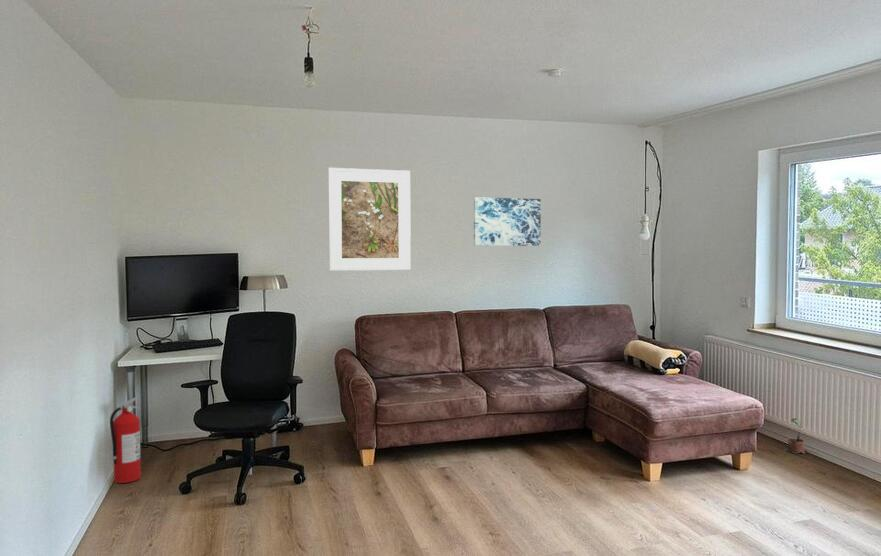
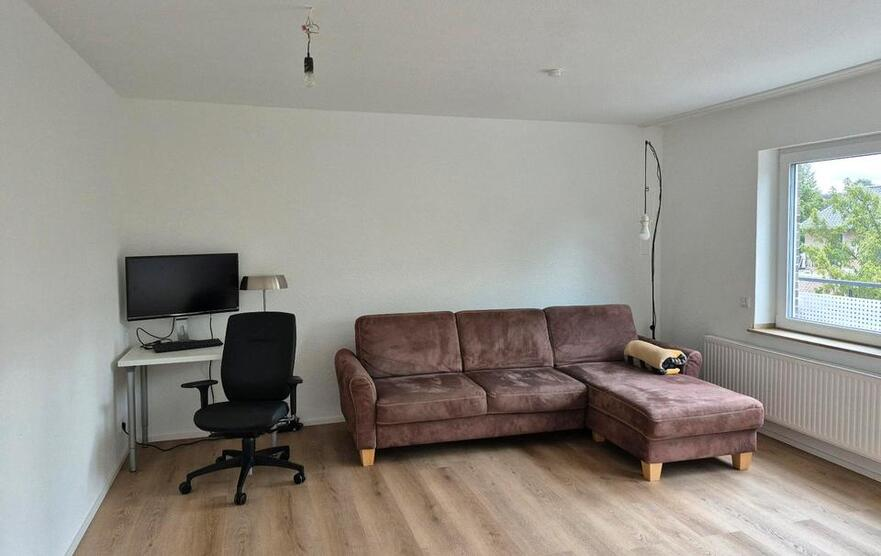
- fire extinguisher [109,396,142,484]
- wall art [473,196,542,247]
- potted plant [783,417,806,455]
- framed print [327,167,412,272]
